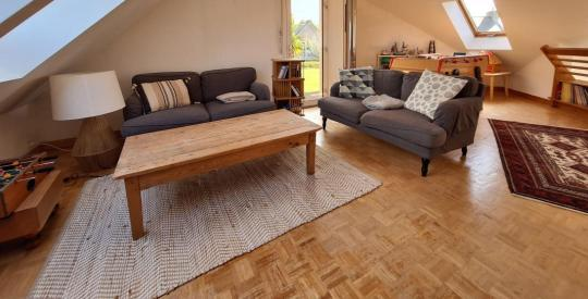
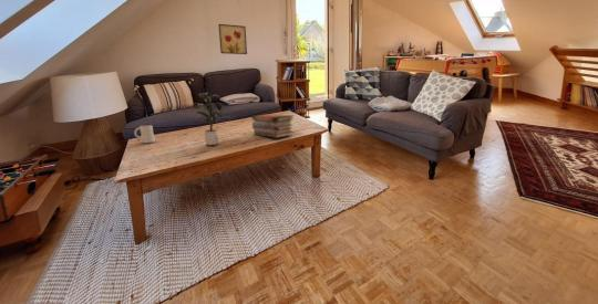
+ wall art [217,23,248,55]
+ book stack [250,113,296,139]
+ mug [133,124,156,144]
+ potted plant [192,92,231,146]
